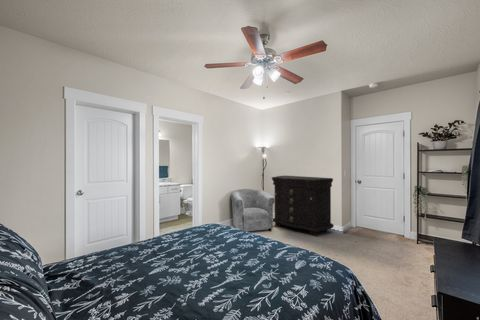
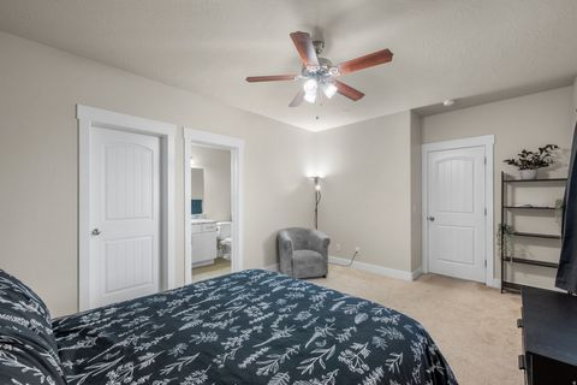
- dresser [271,175,335,237]
